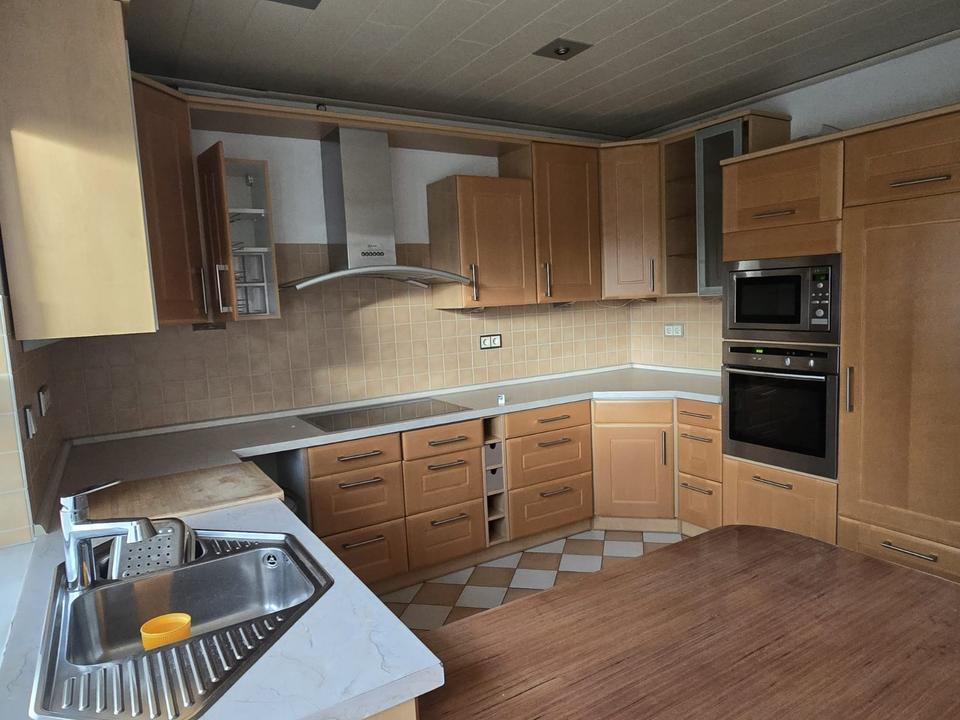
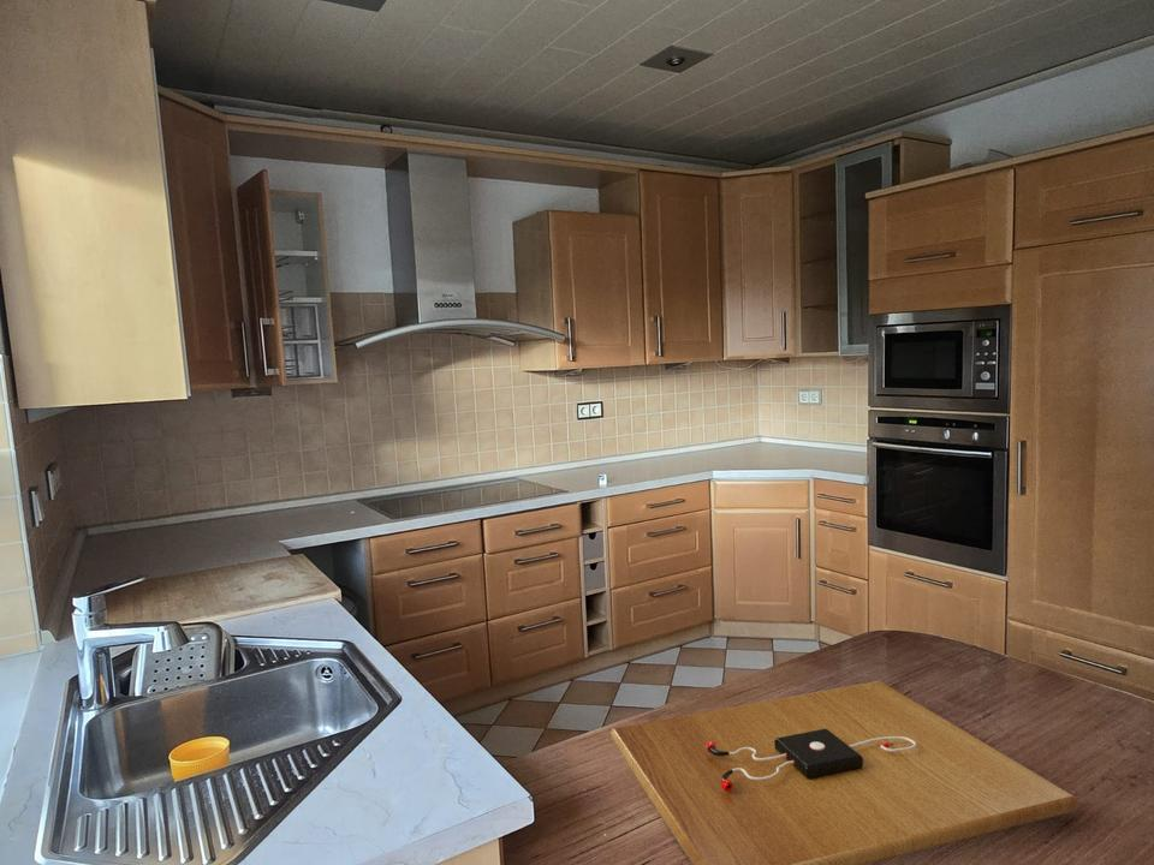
+ cutting board [609,680,1079,865]
